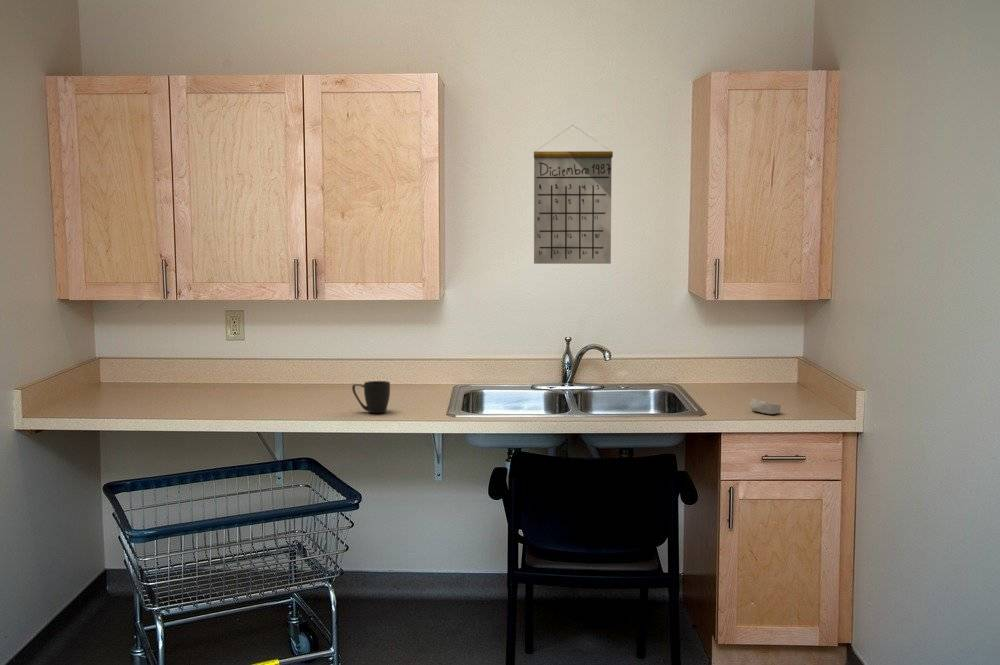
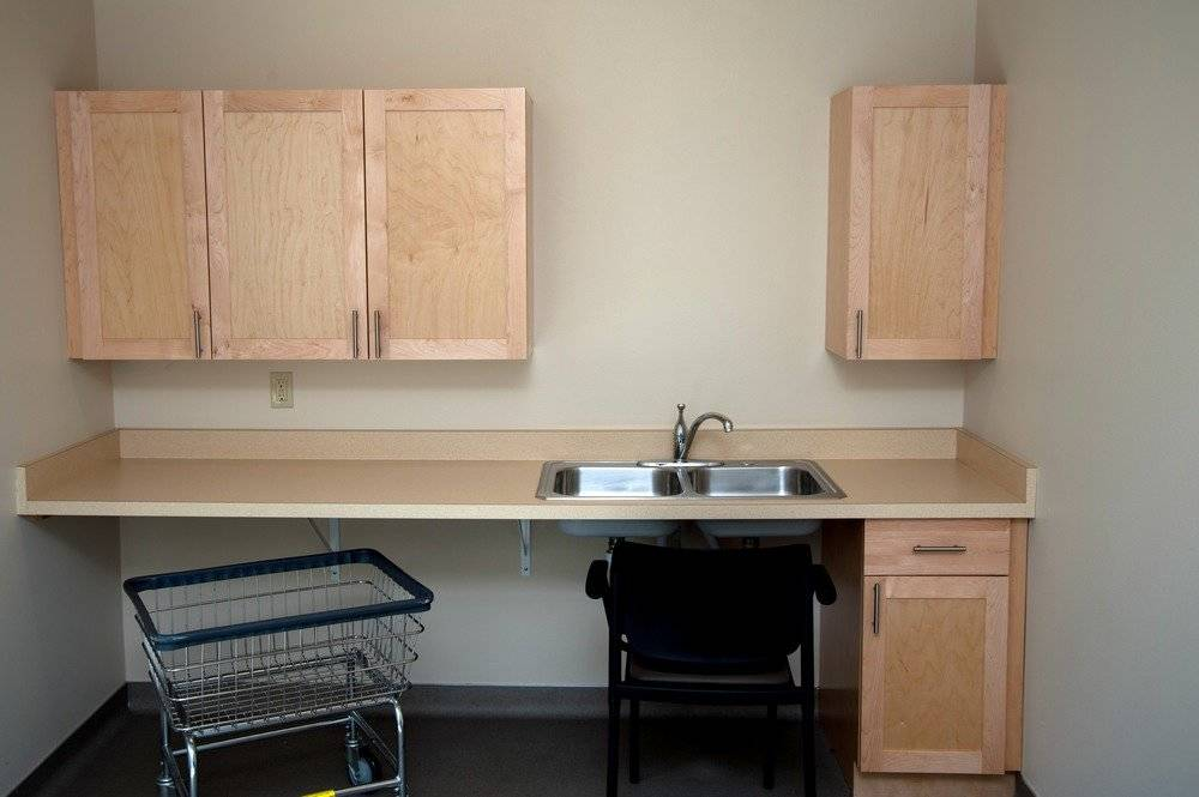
- calendar [533,124,614,265]
- soap bar [748,396,782,415]
- mug [351,380,391,414]
